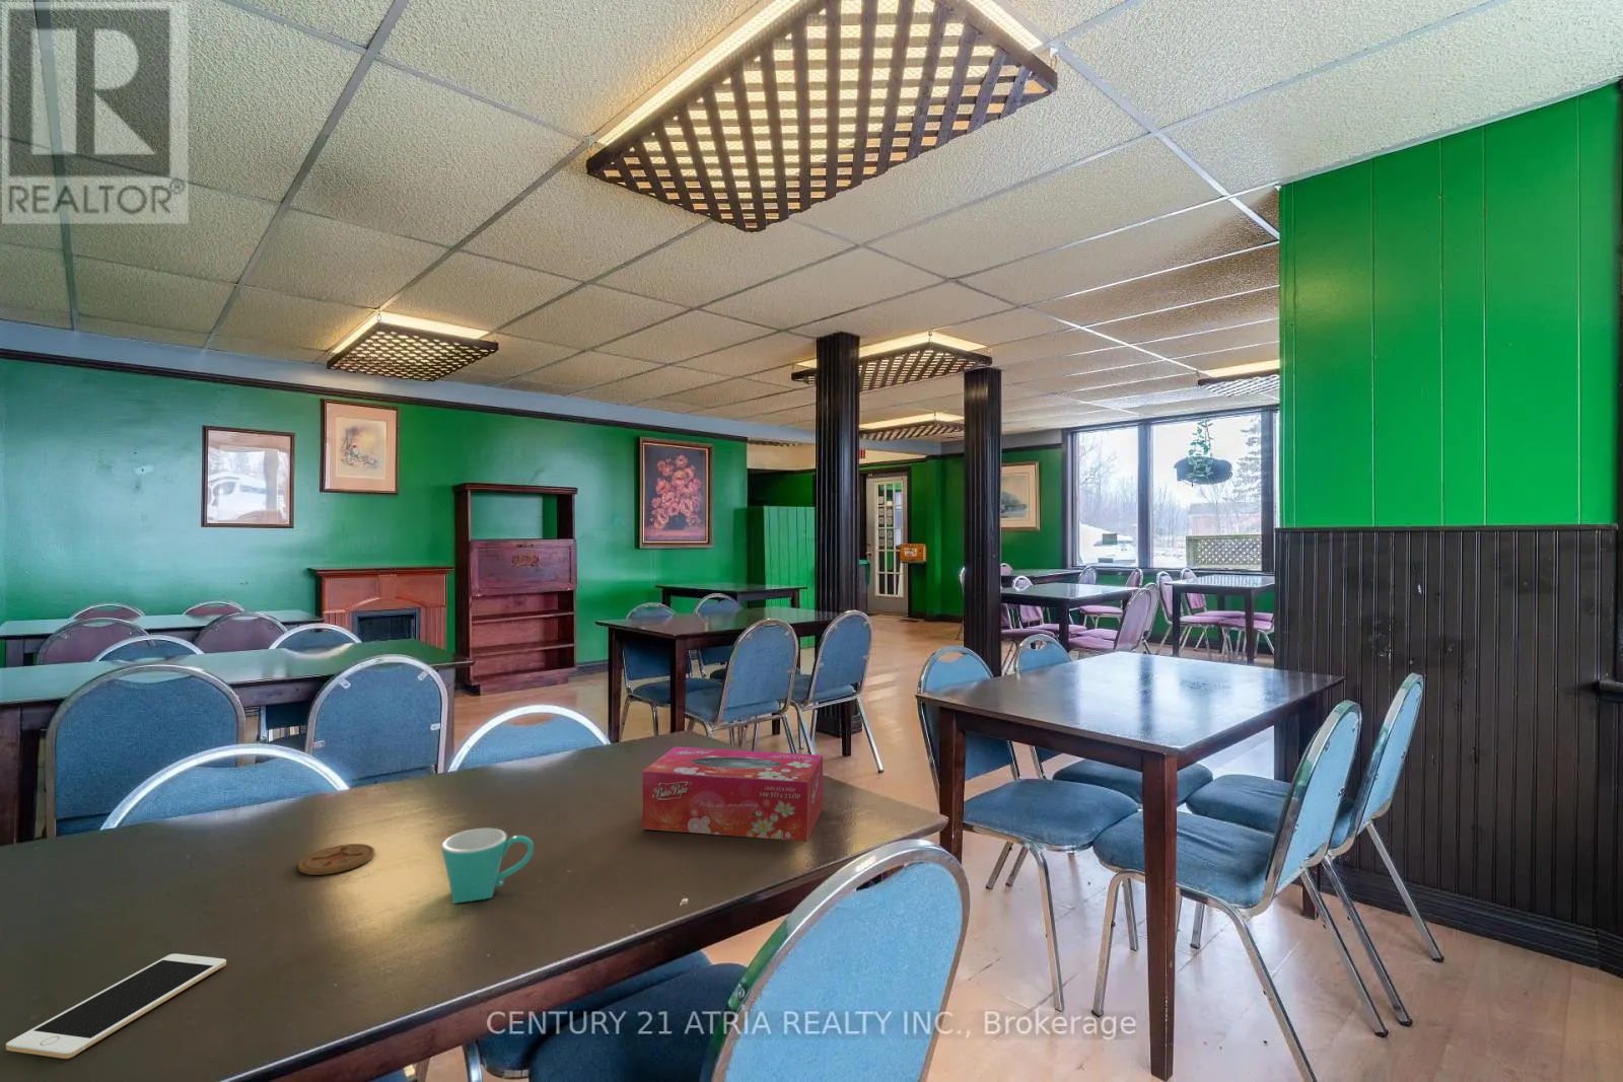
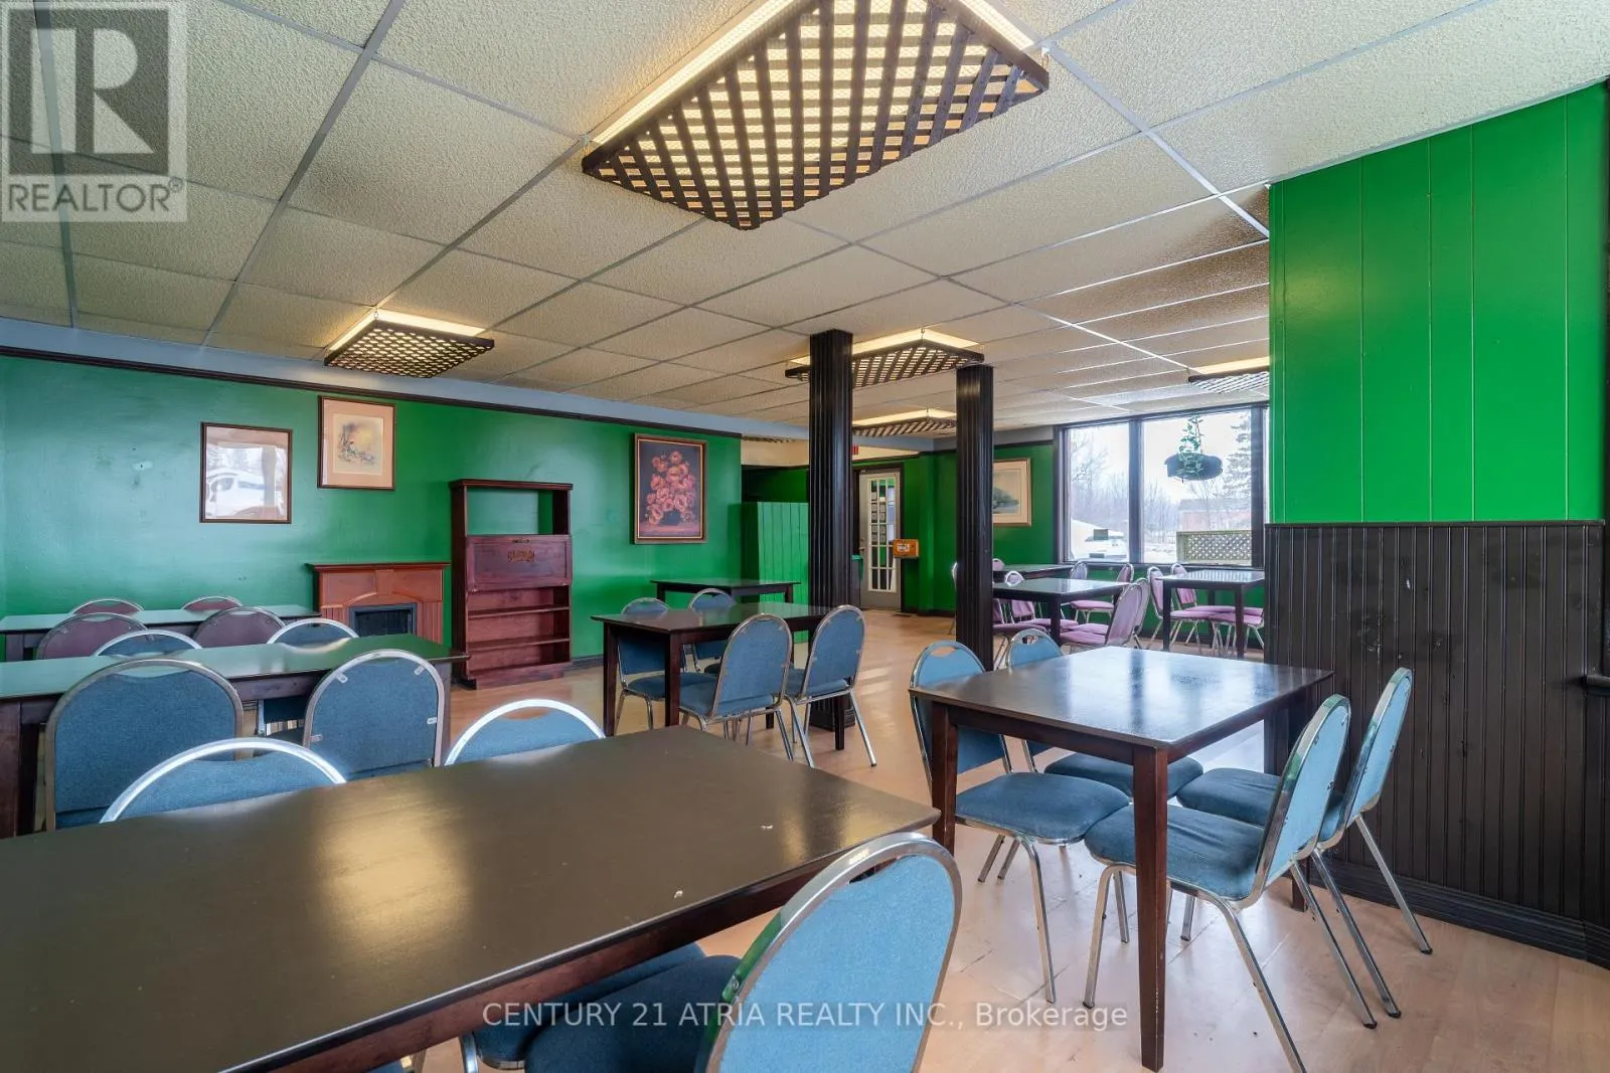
- tissue box [641,746,824,843]
- mug [441,827,535,904]
- cell phone [5,953,227,1060]
- coaster [297,843,376,877]
